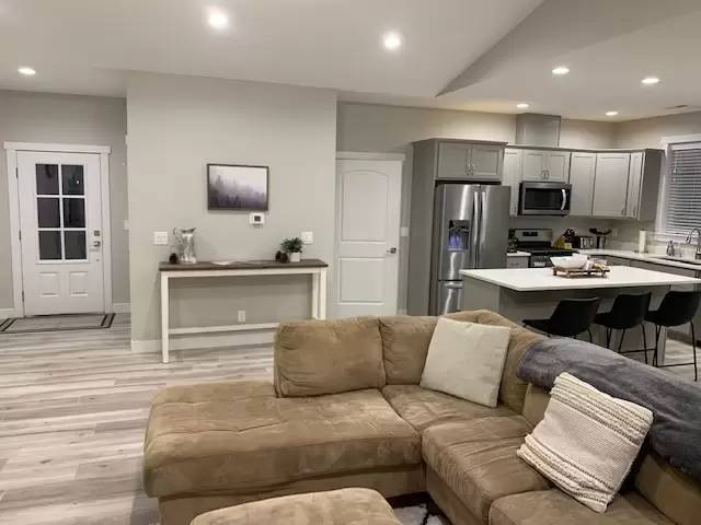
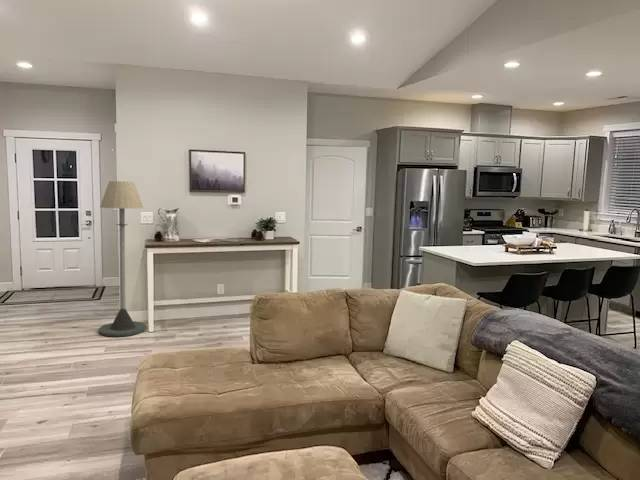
+ floor lamp [97,180,148,337]
